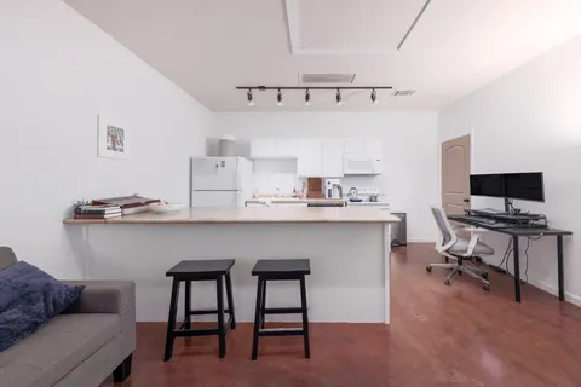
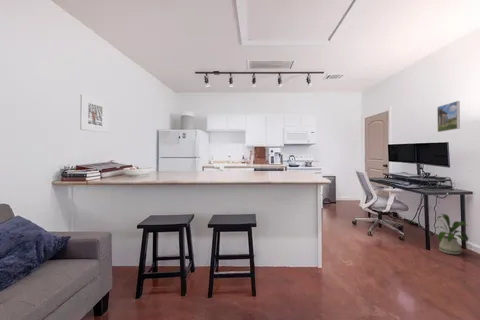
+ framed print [436,100,461,133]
+ house plant [434,213,469,255]
